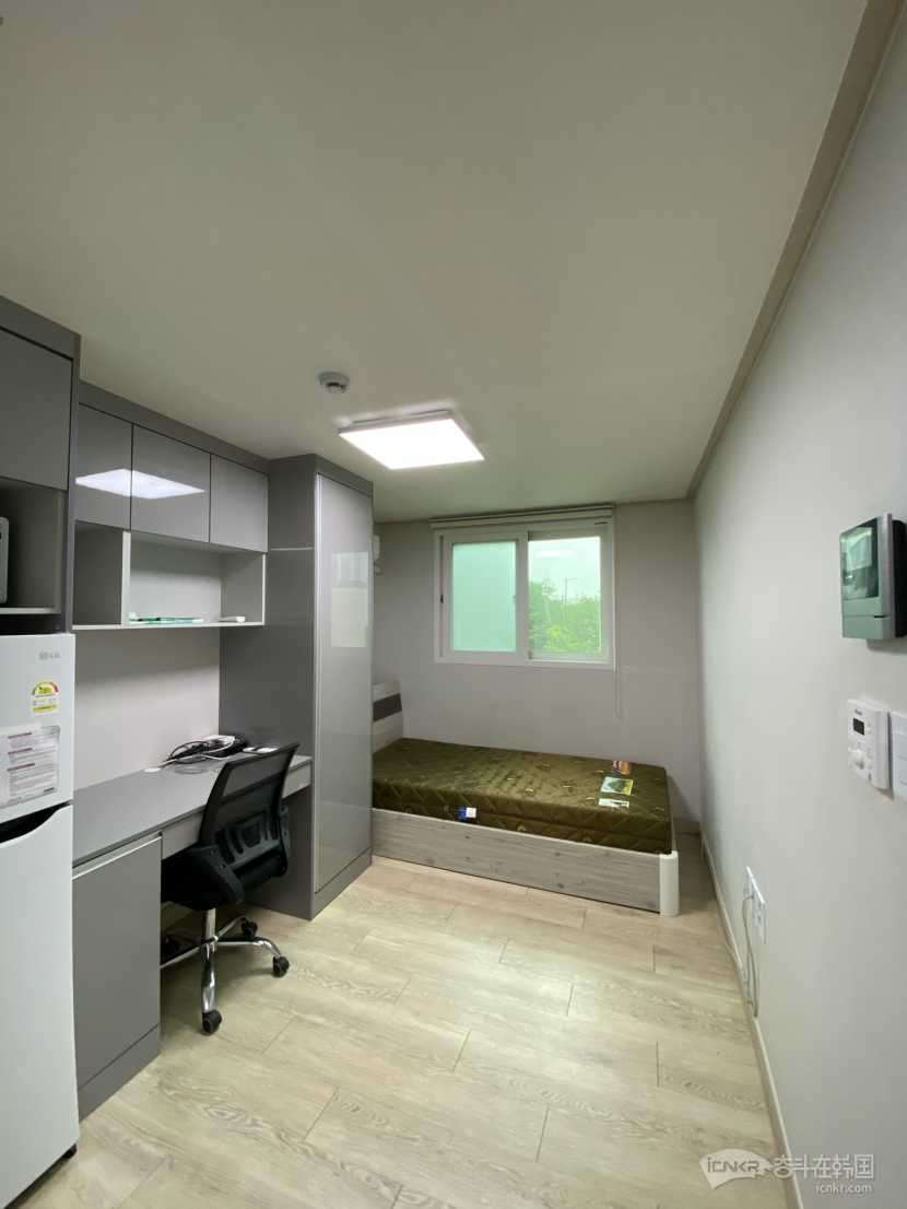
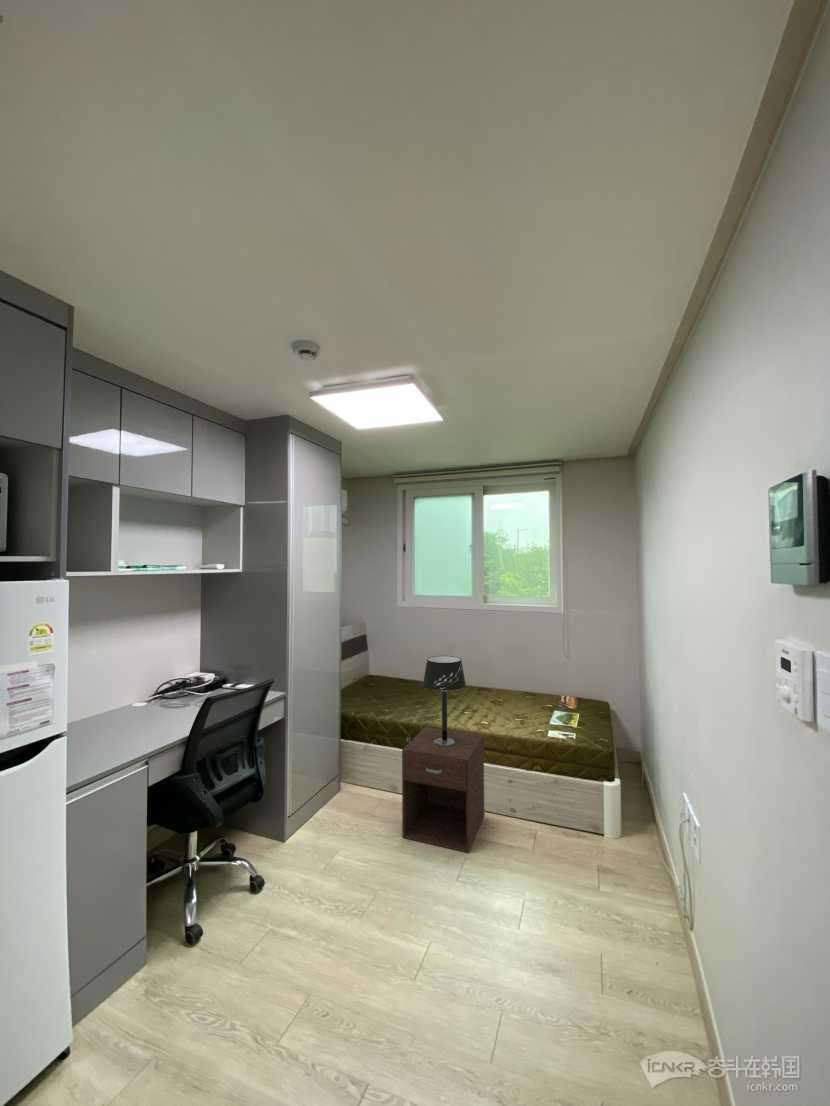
+ table lamp [422,655,467,746]
+ nightstand [401,726,486,854]
